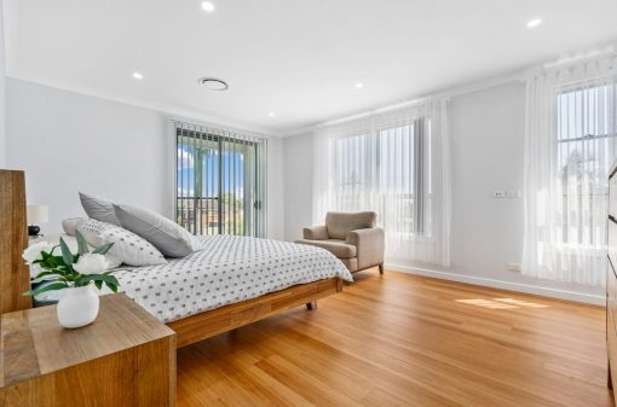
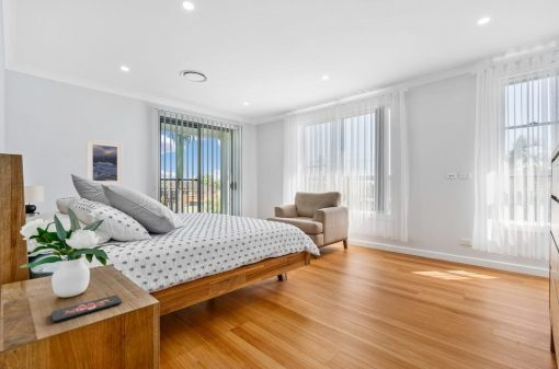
+ smartphone [50,295,123,323]
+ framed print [85,138,124,187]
